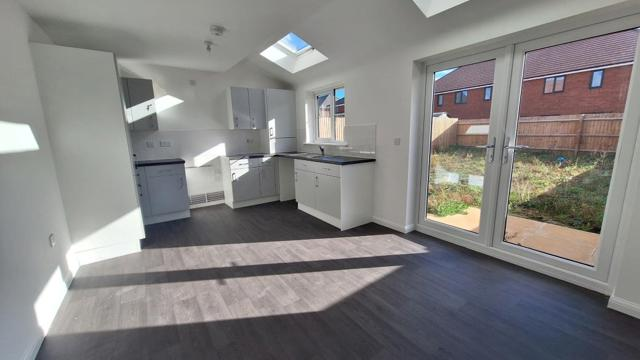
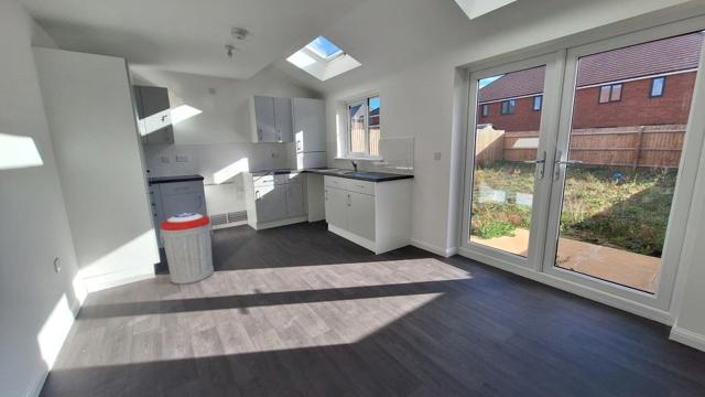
+ trash can [159,212,215,285]
